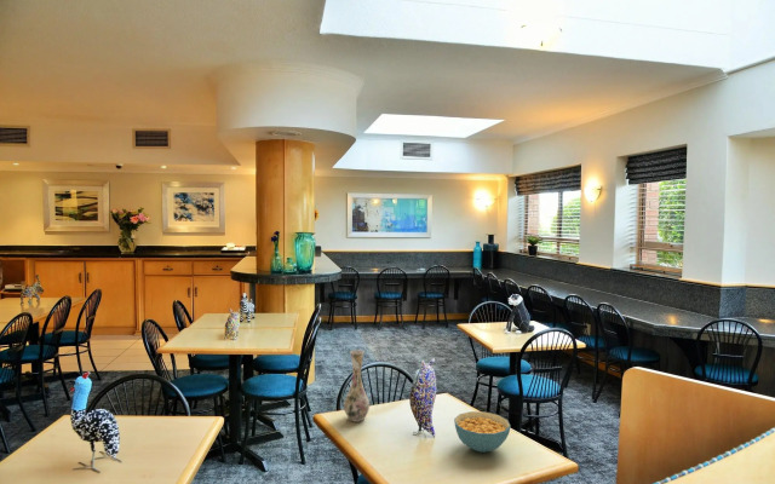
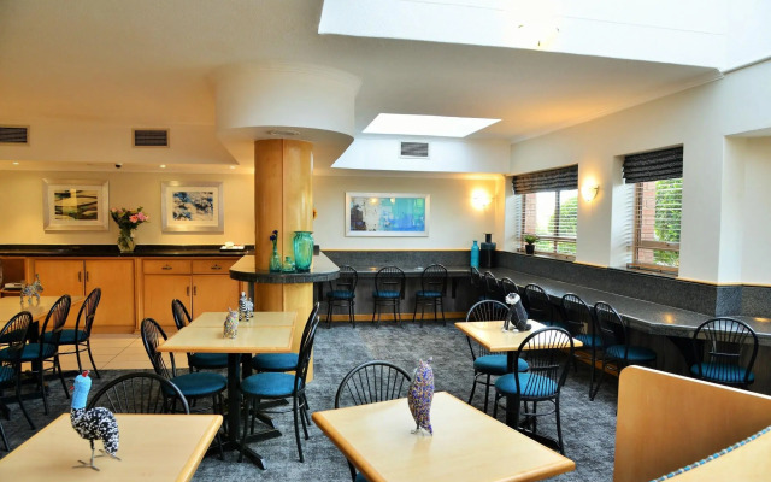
- cereal bowl [453,410,511,454]
- vase [343,348,371,424]
